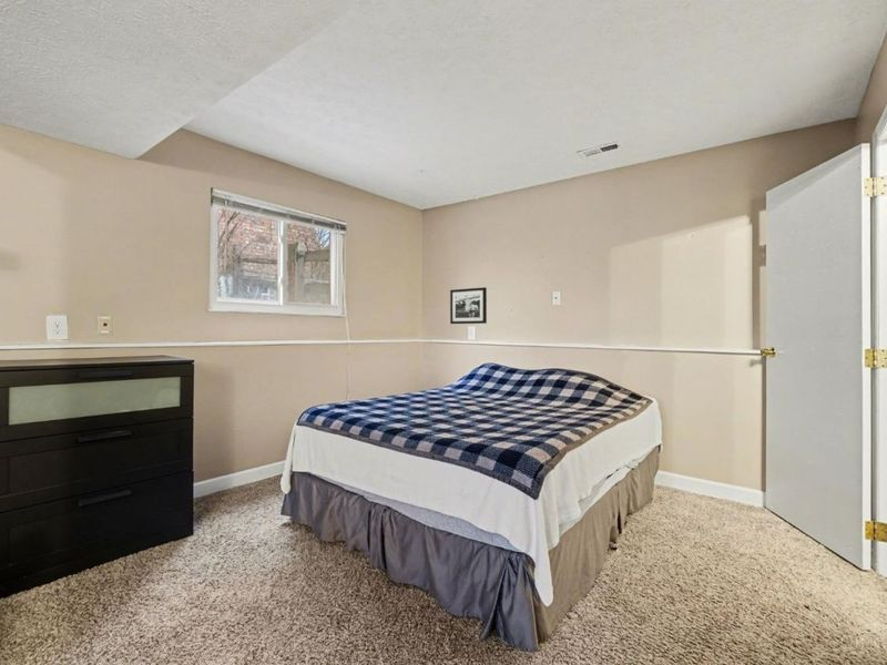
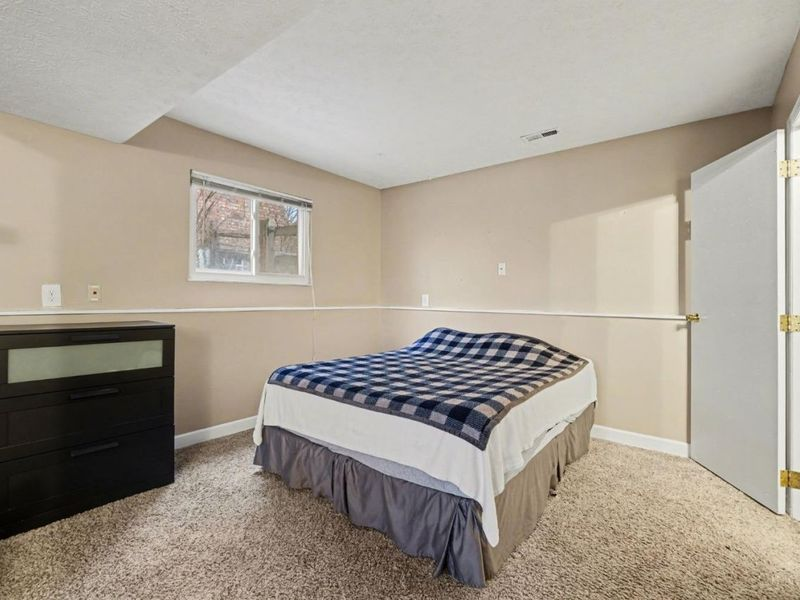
- picture frame [449,286,488,325]
